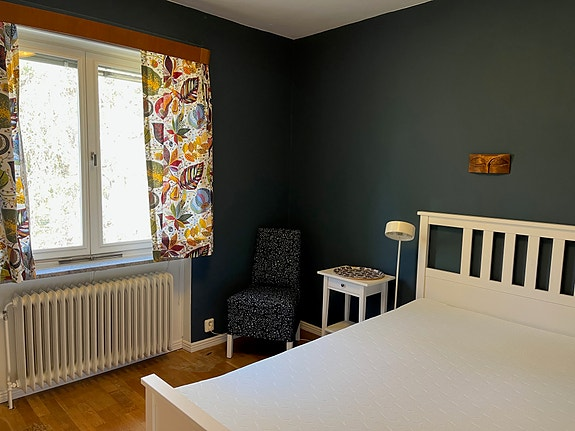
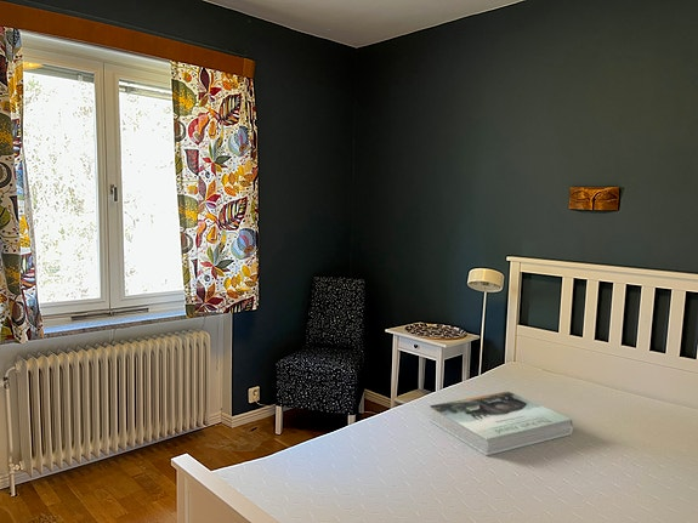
+ book [429,391,574,457]
